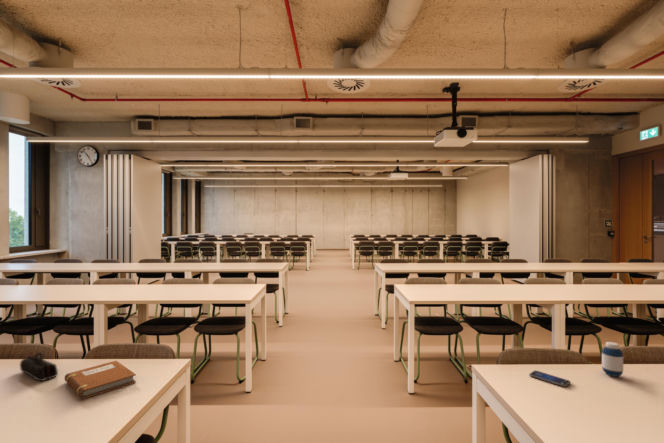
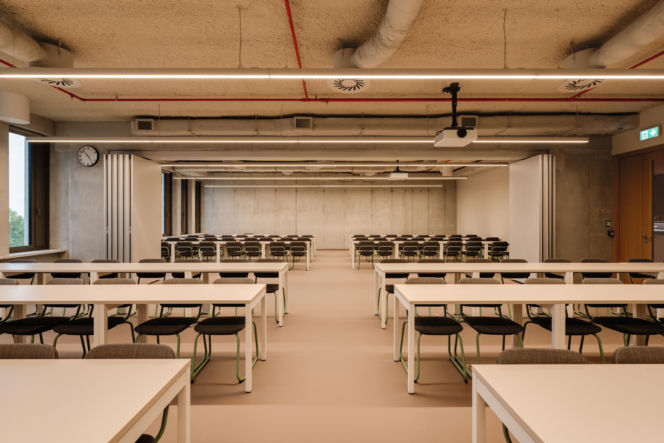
- smartphone [528,369,572,388]
- pencil case [19,351,59,382]
- medicine bottle [601,341,624,378]
- notebook [64,360,137,400]
